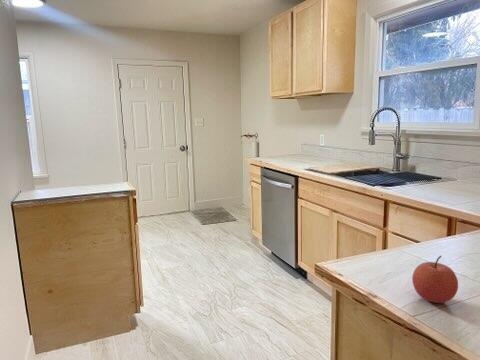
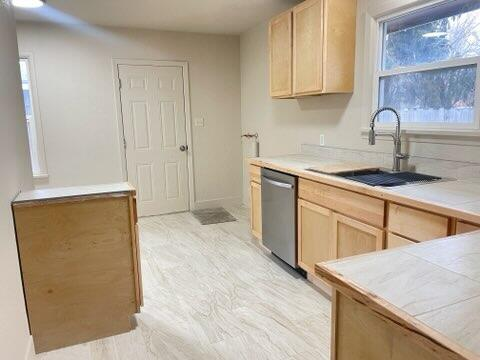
- apple [411,255,459,304]
